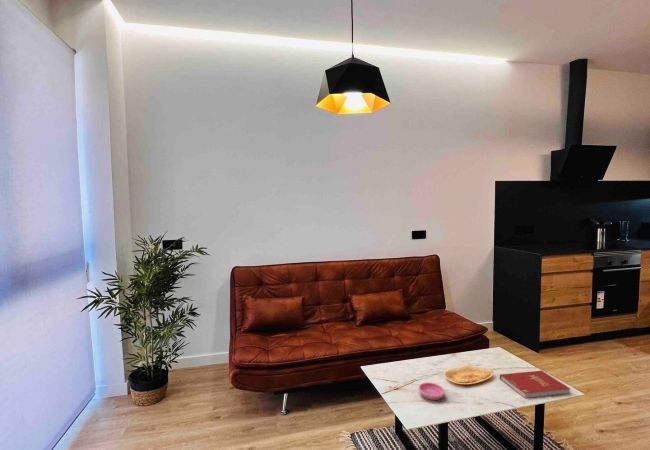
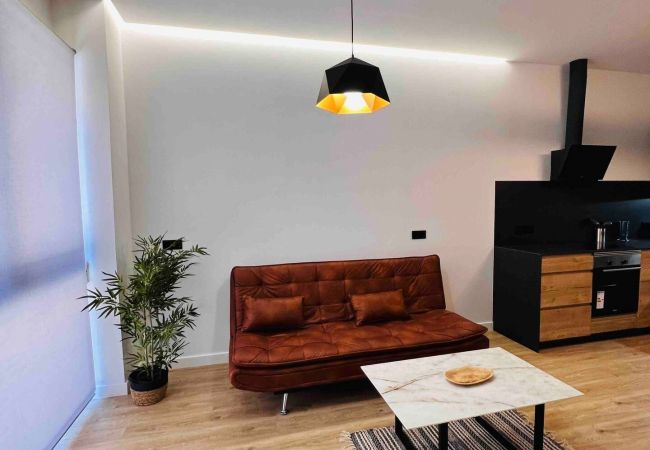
- saucer [418,381,446,401]
- book [499,370,571,399]
